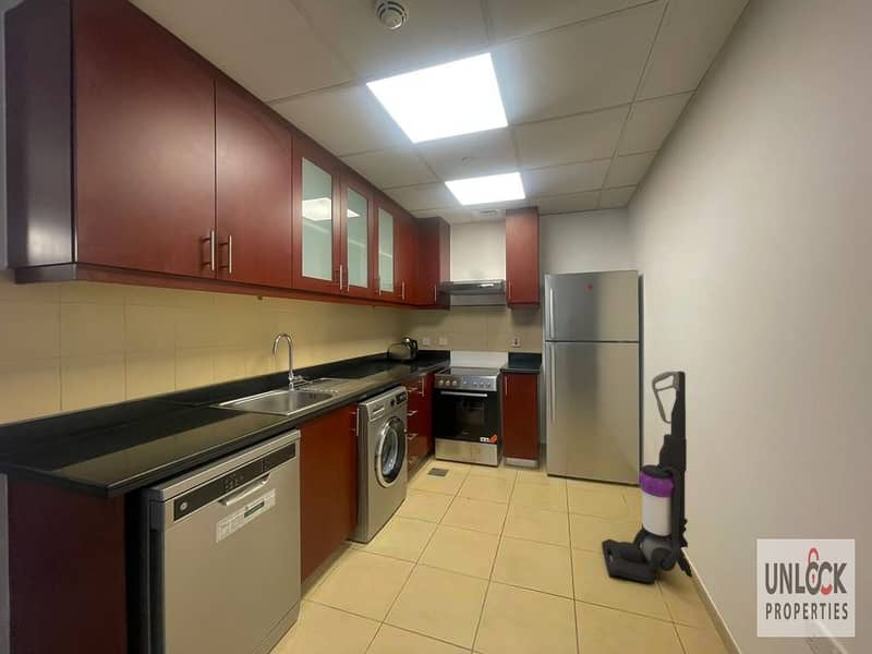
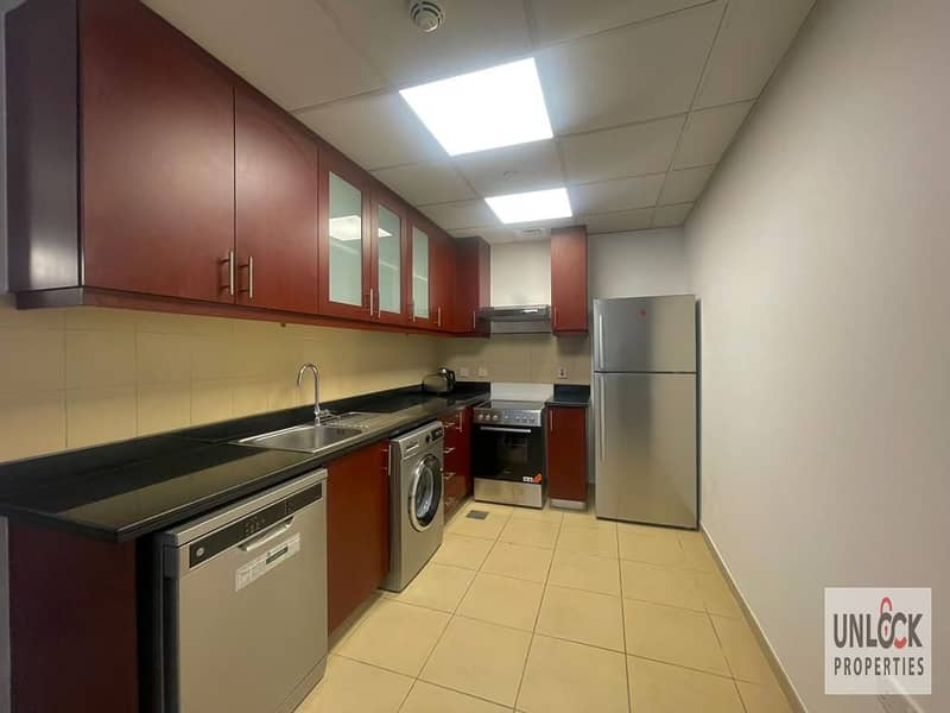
- vacuum cleaner [601,371,693,583]
